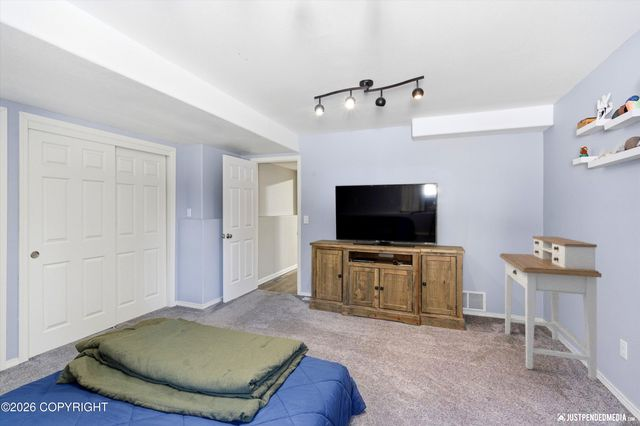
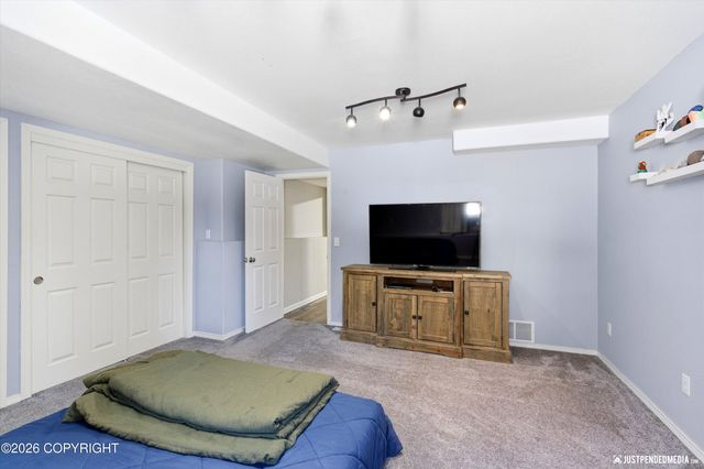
- desk [499,235,603,381]
